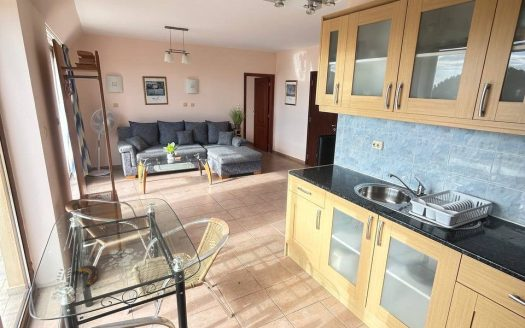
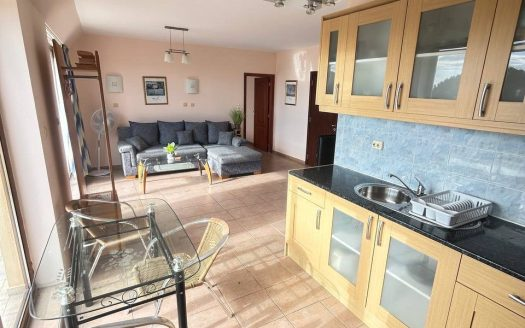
- banana [70,264,99,287]
